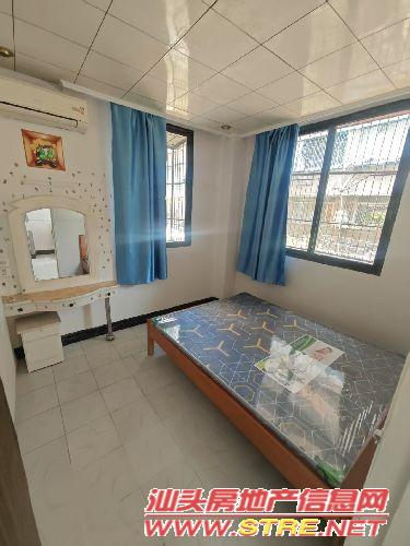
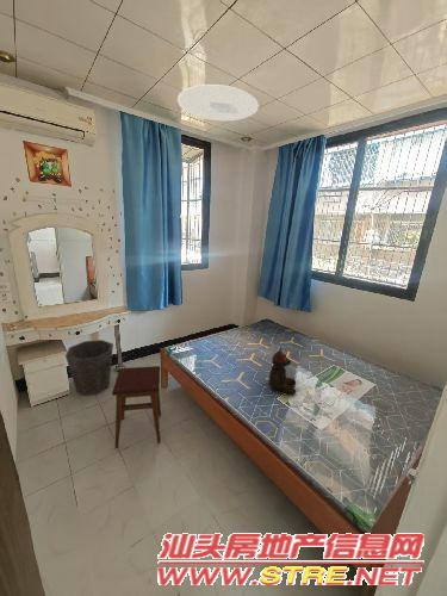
+ ceiling light [176,83,260,122]
+ waste bin [64,339,114,397]
+ stool [111,365,162,449]
+ teddy bear [268,346,297,396]
